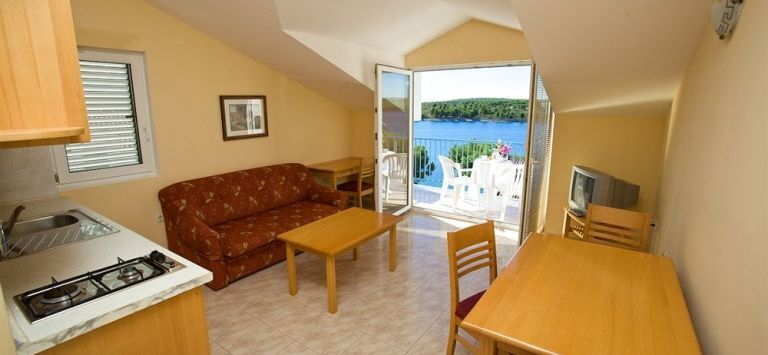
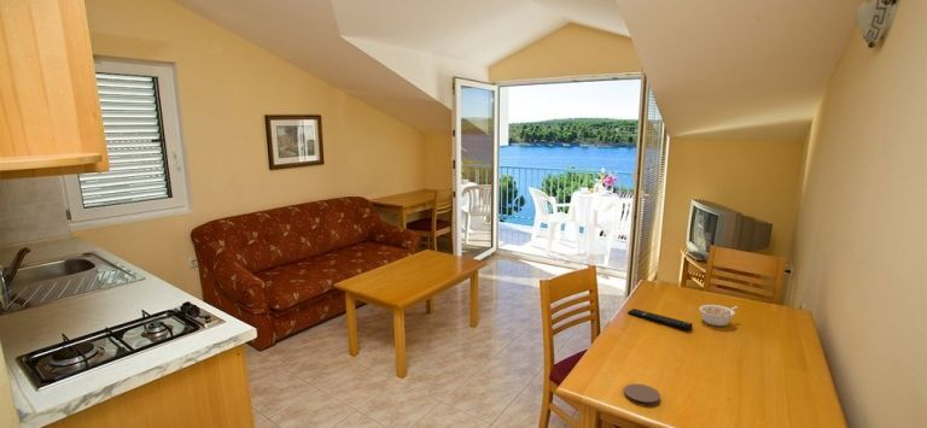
+ remote control [626,307,694,332]
+ legume [698,304,740,327]
+ coaster [623,382,661,408]
